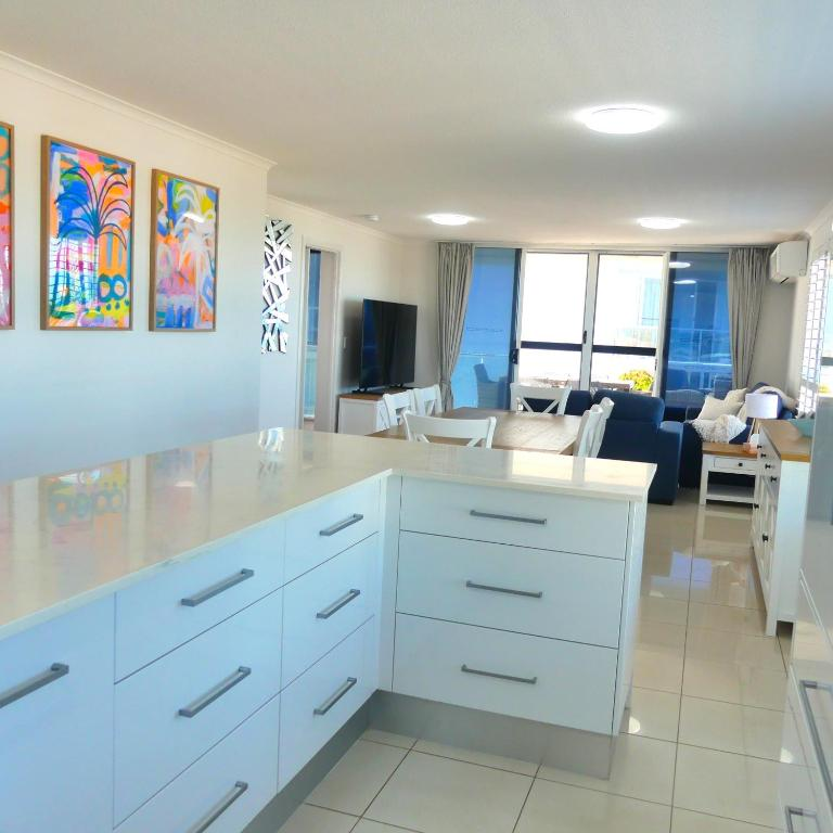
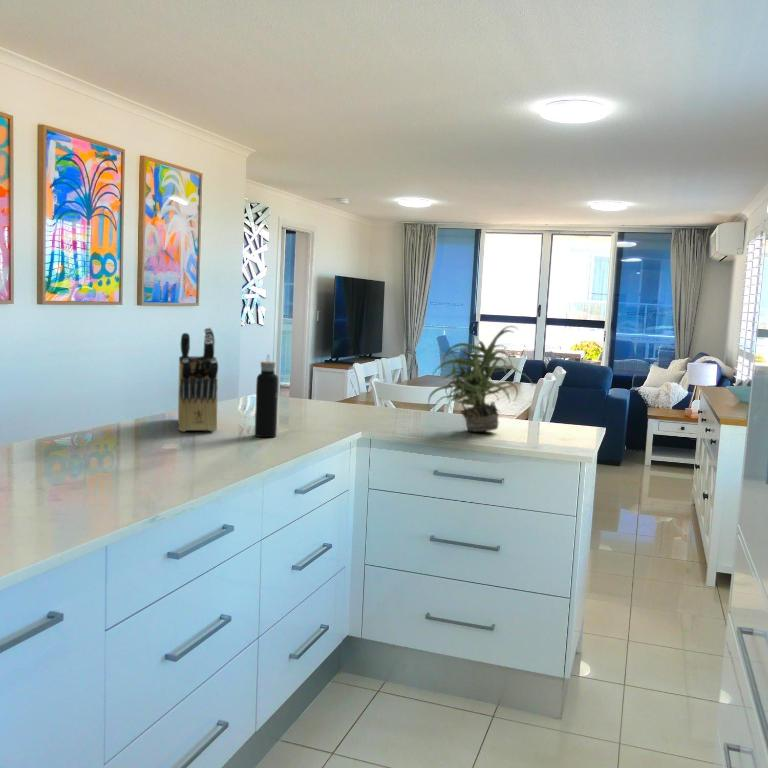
+ knife block [177,327,219,432]
+ potted plant [427,325,534,433]
+ water bottle [254,354,279,438]
